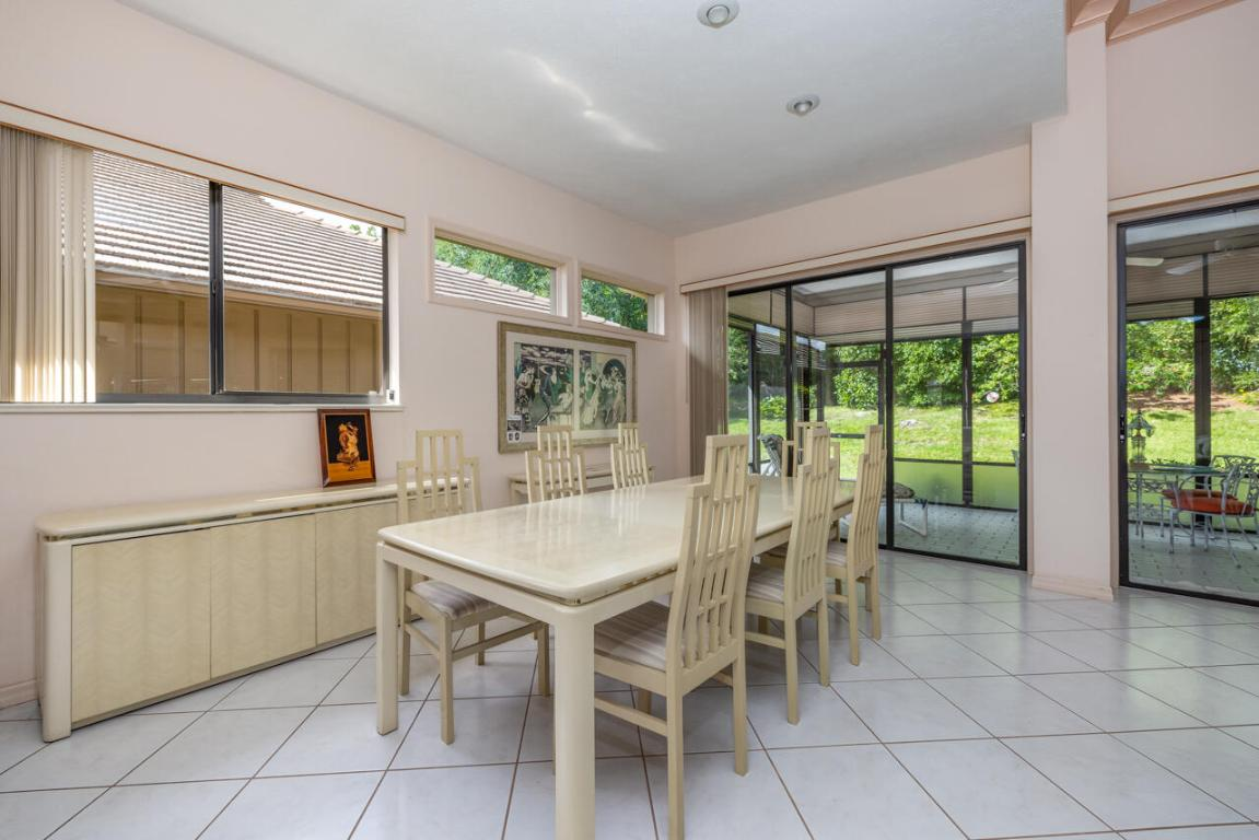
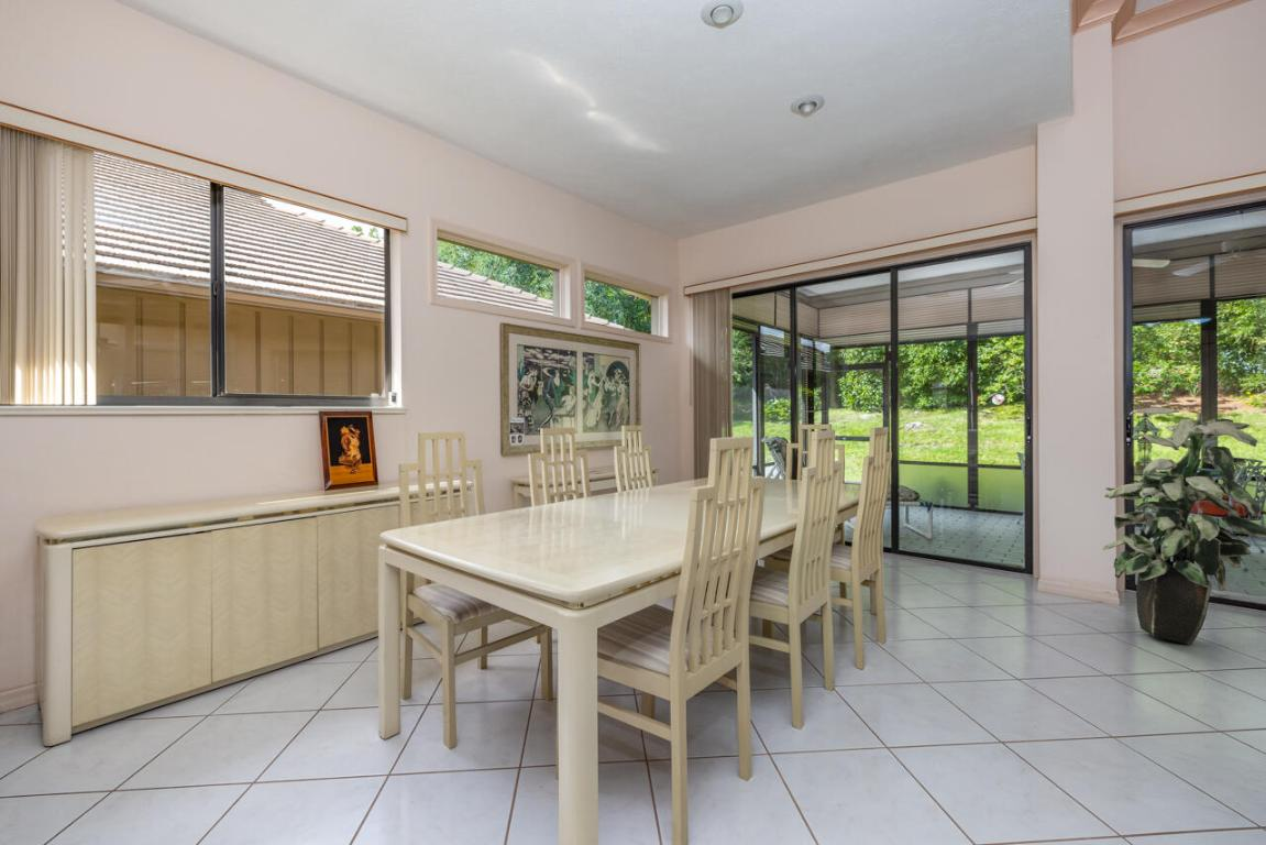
+ indoor plant [1102,406,1266,646]
